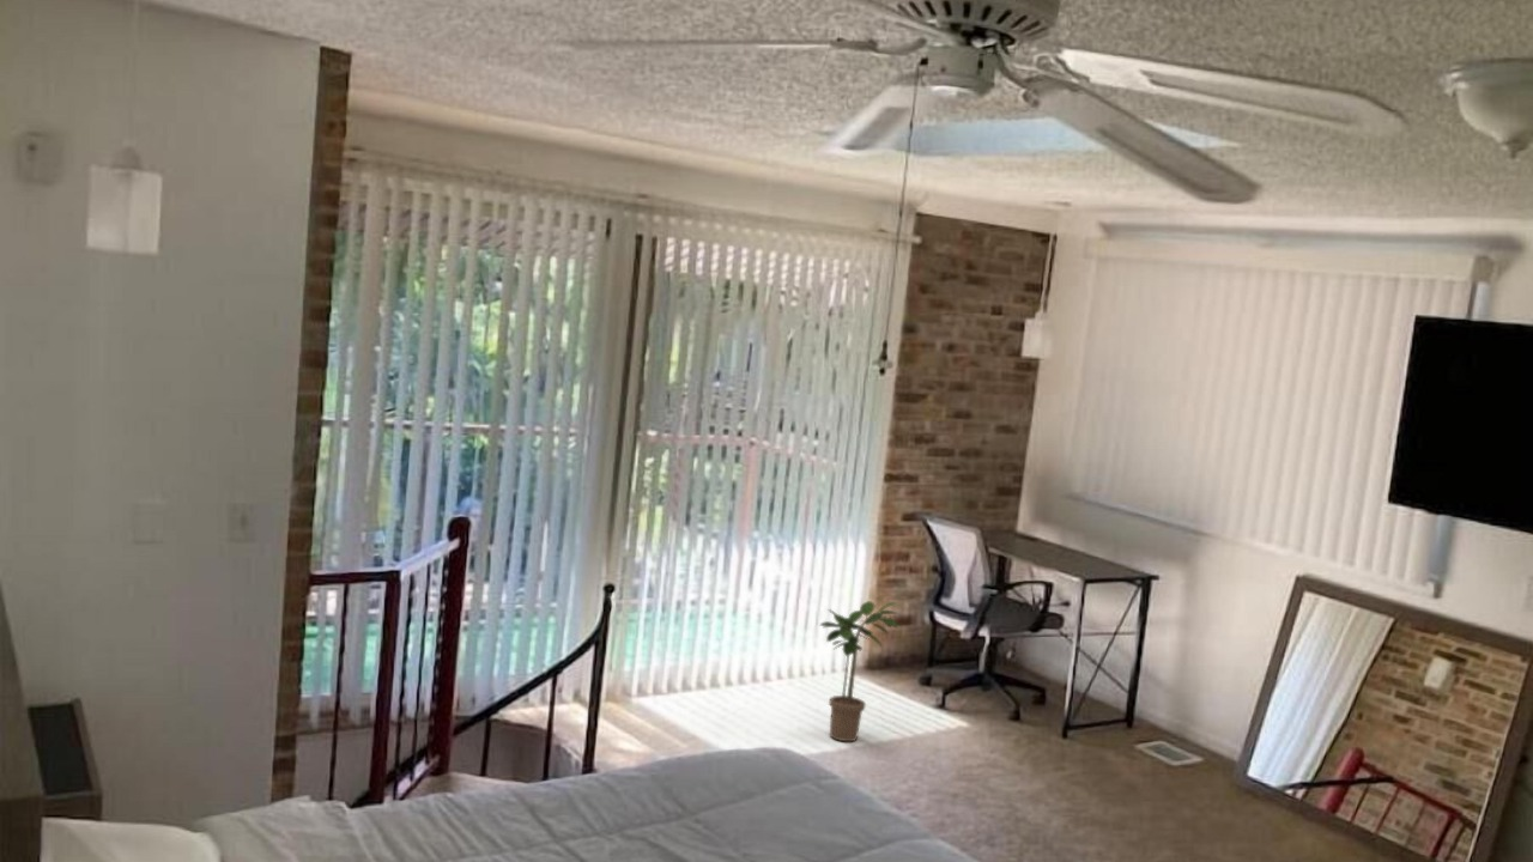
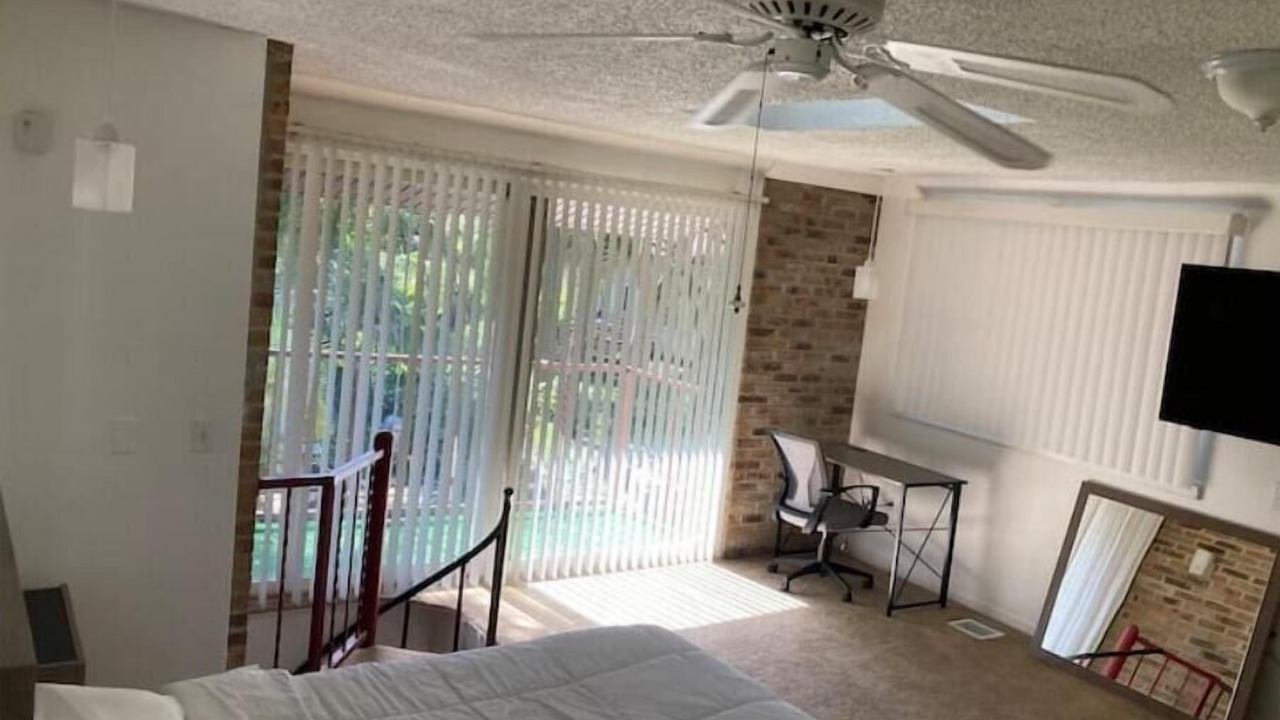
- potted plant [819,600,899,742]
